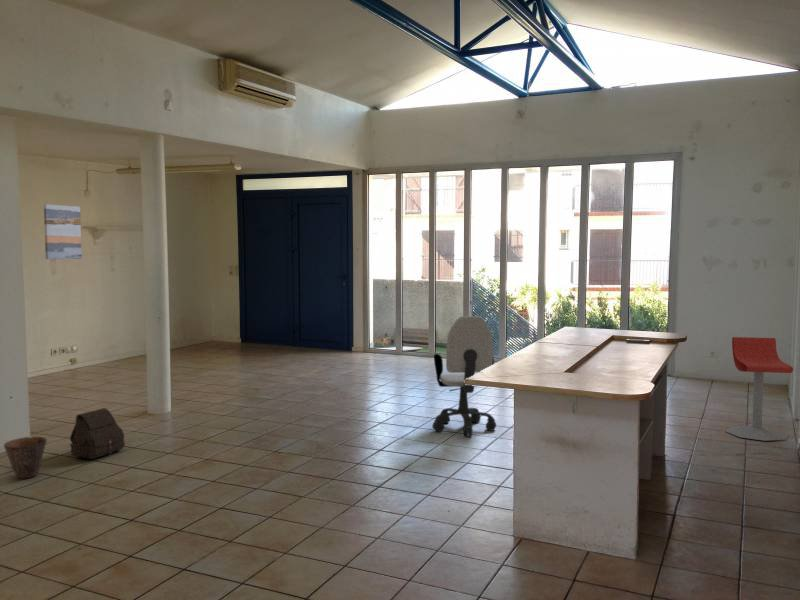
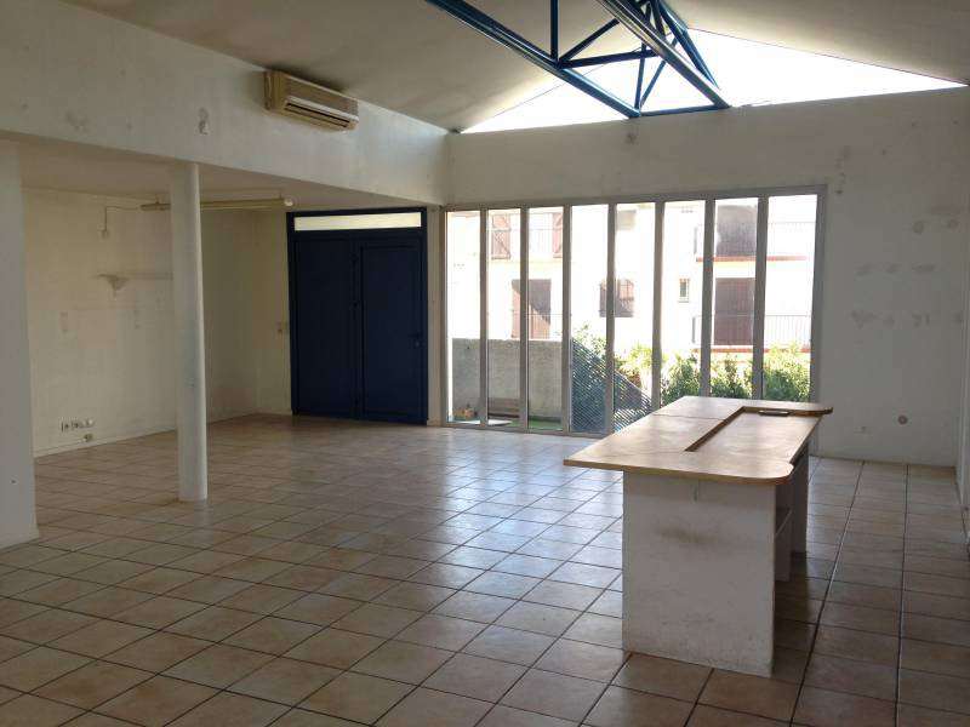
- wall art [43,203,83,260]
- satchel [69,407,126,460]
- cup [3,436,48,480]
- office chair [431,315,497,437]
- stool [725,336,794,442]
